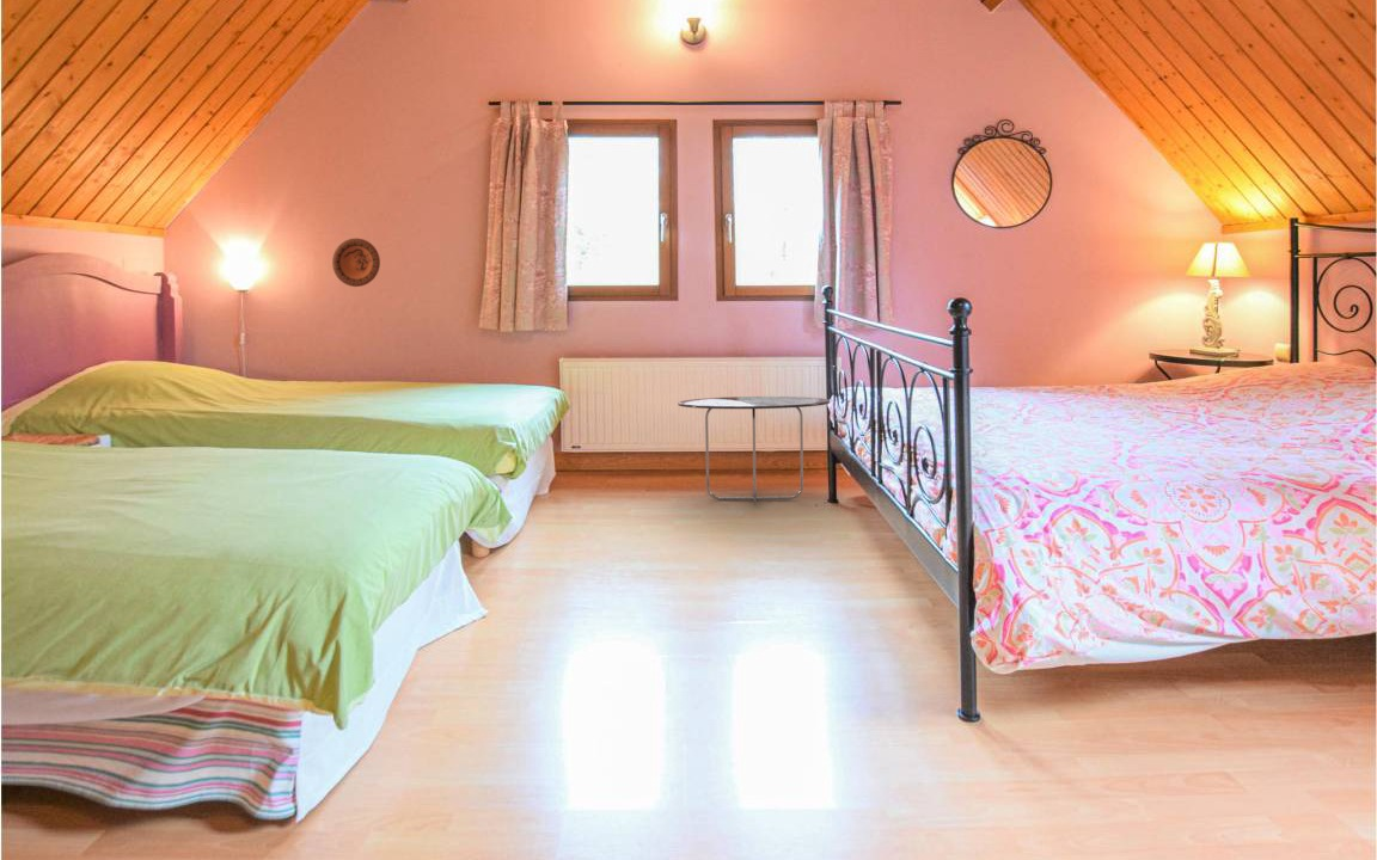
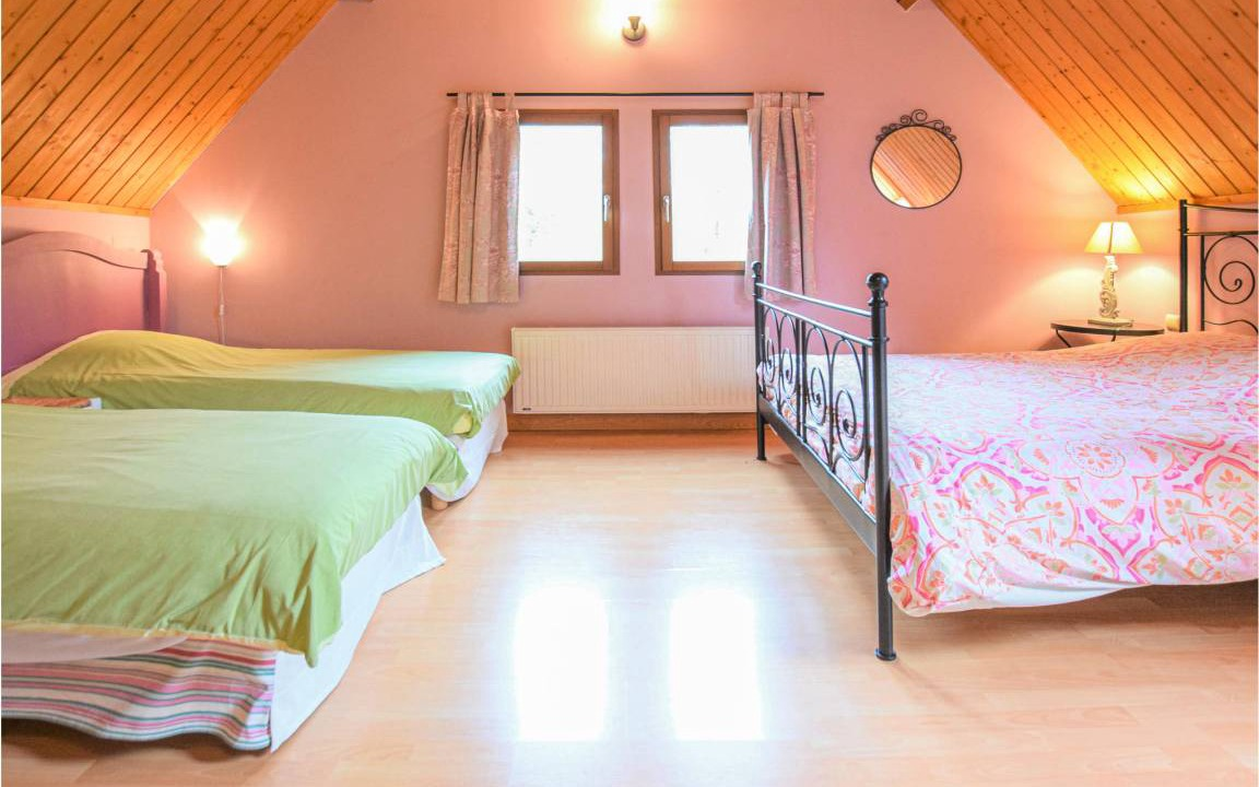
- side table [677,395,831,506]
- decorative plate [331,238,381,288]
